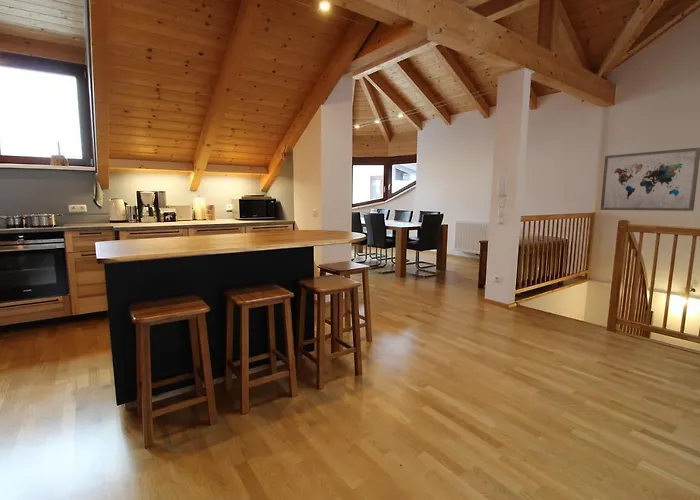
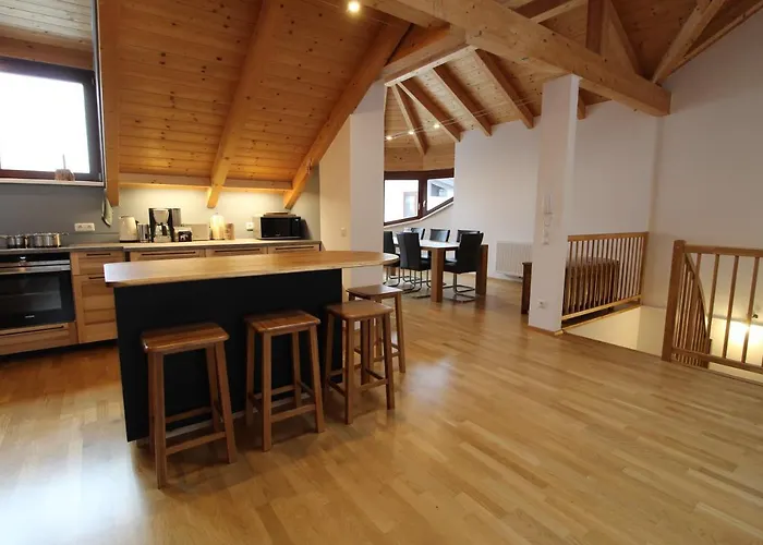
- wall art [600,146,700,212]
